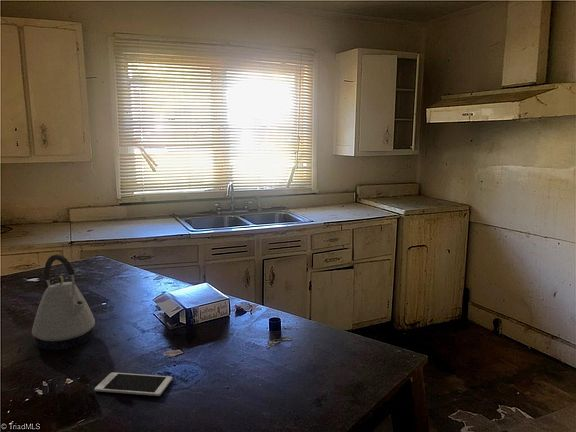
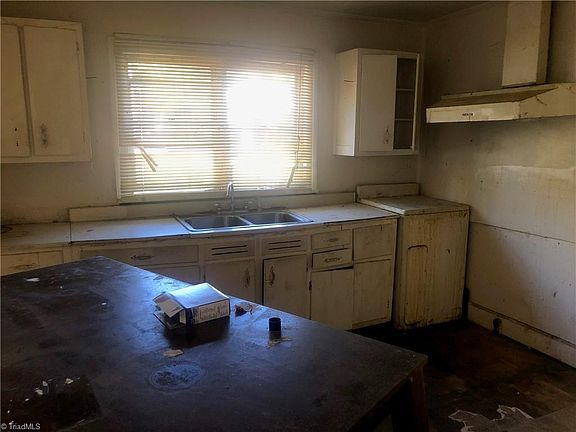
- cell phone [94,371,173,397]
- kettle [31,253,96,351]
